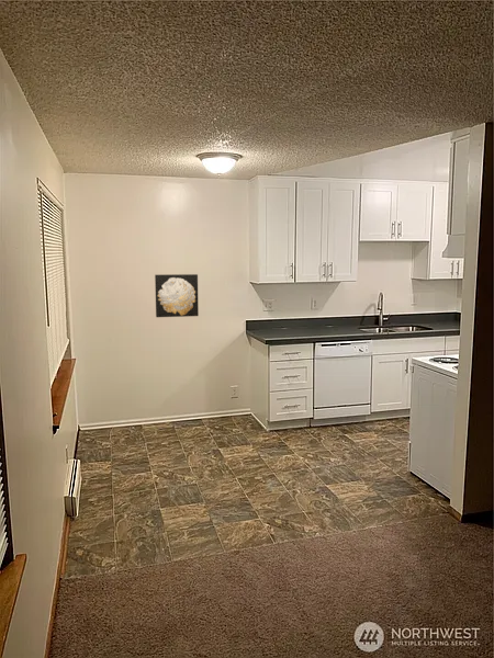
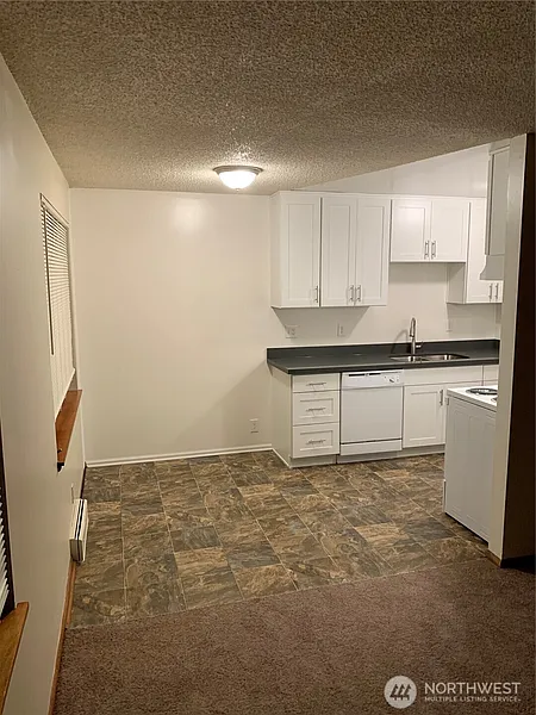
- wall art [154,273,200,318]
